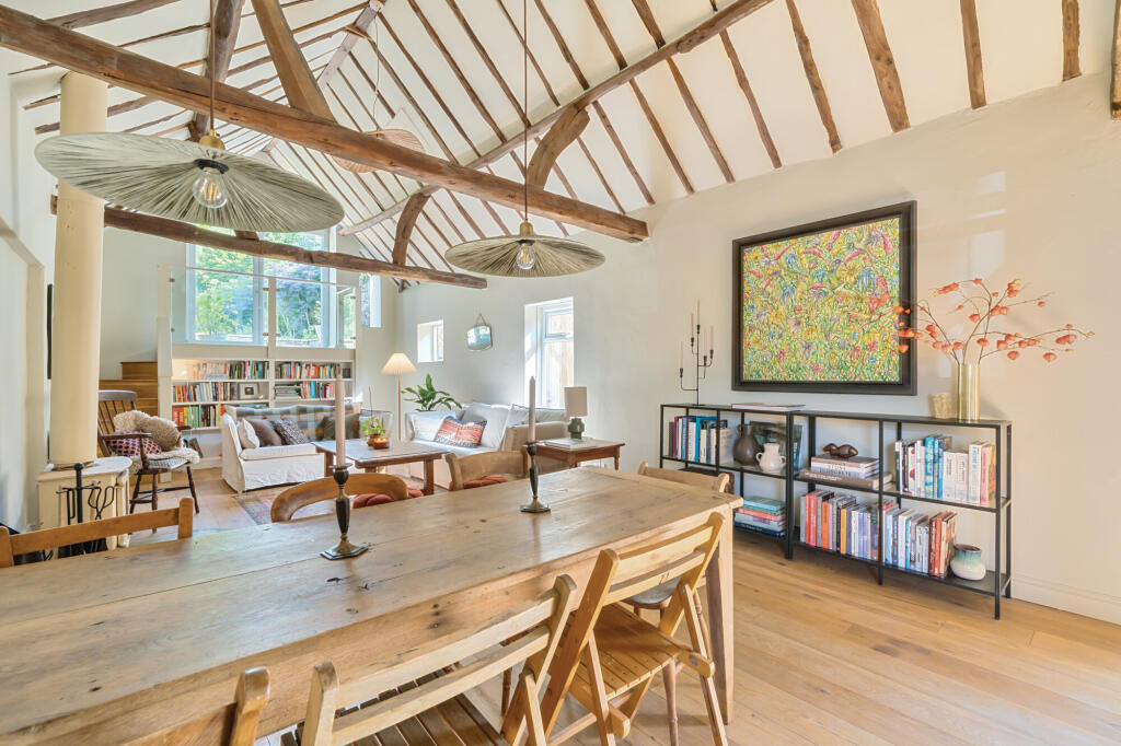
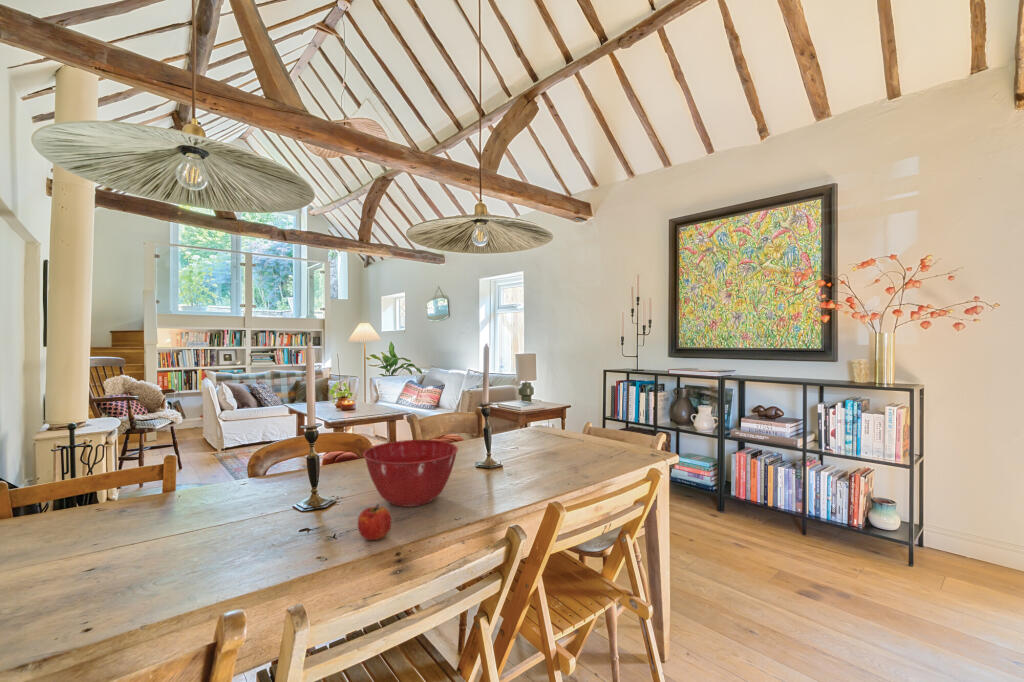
+ fruit [357,503,392,541]
+ mixing bowl [362,439,459,508]
